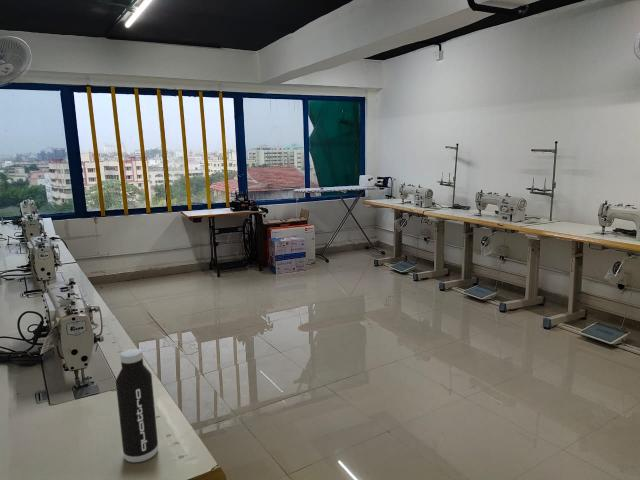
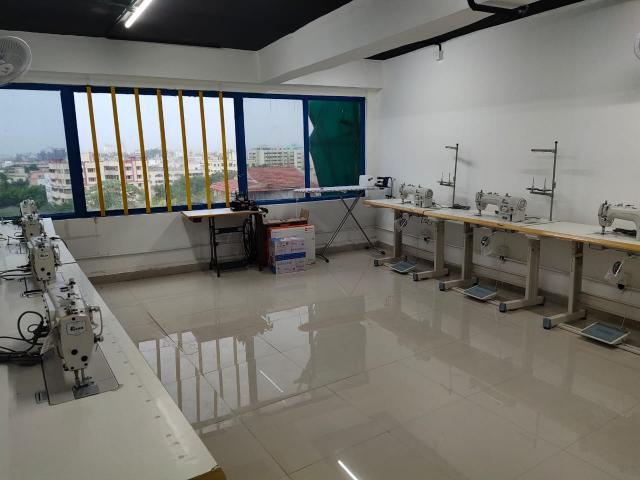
- water bottle [115,348,159,463]
